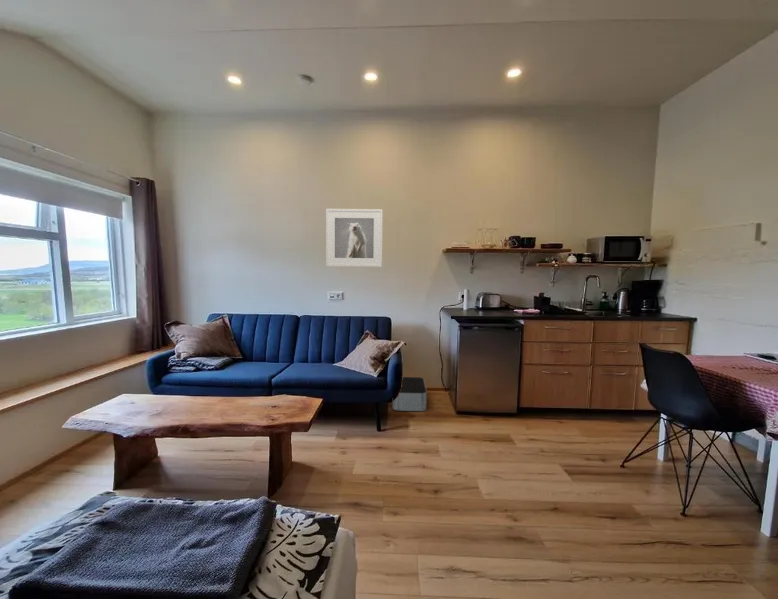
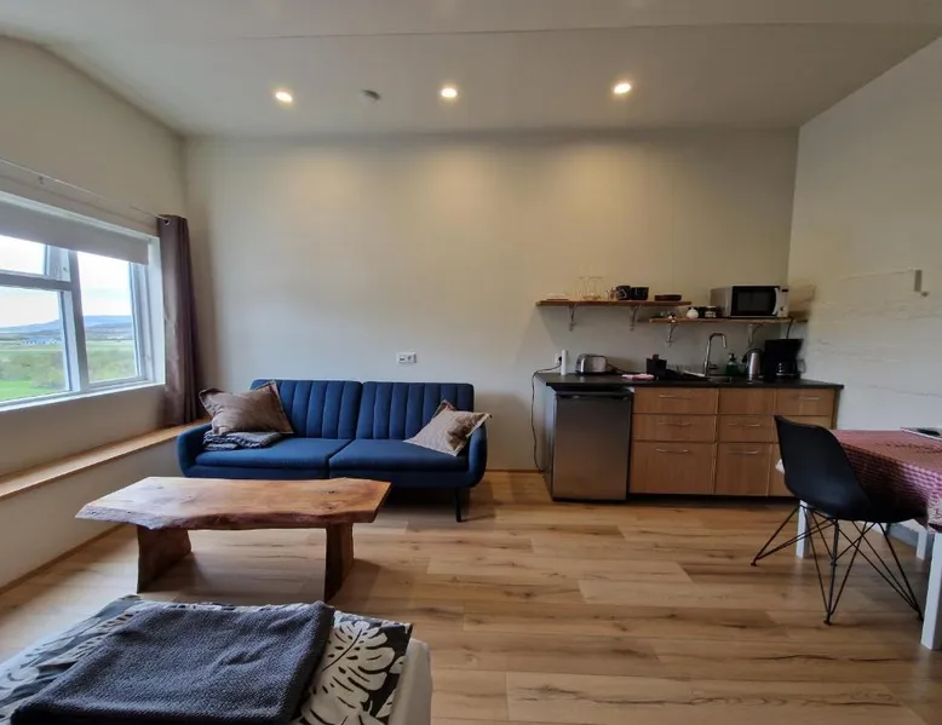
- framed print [325,208,384,268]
- storage bin [392,376,428,412]
